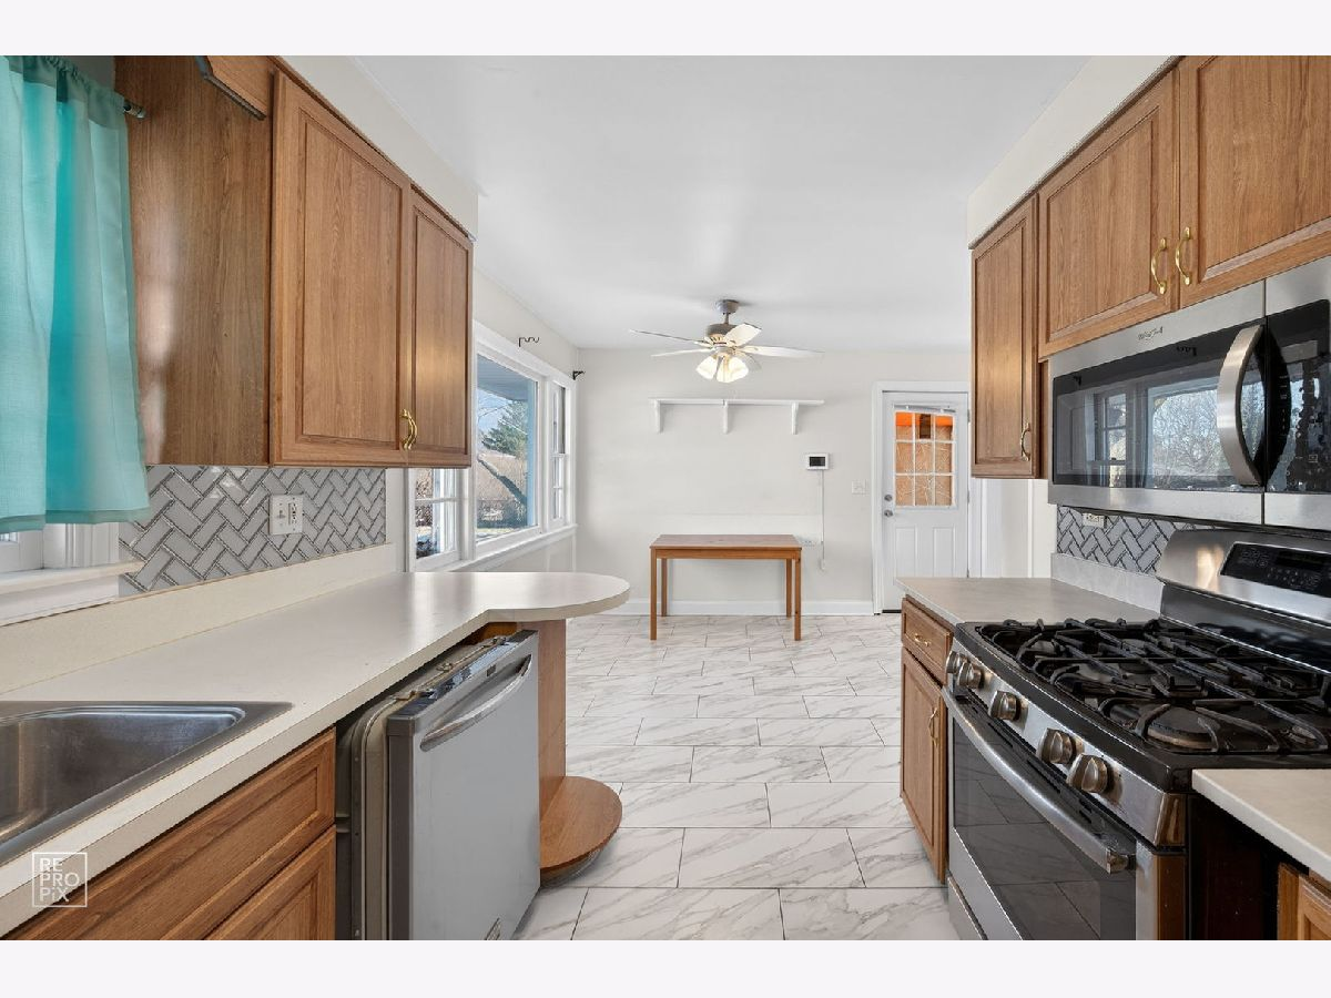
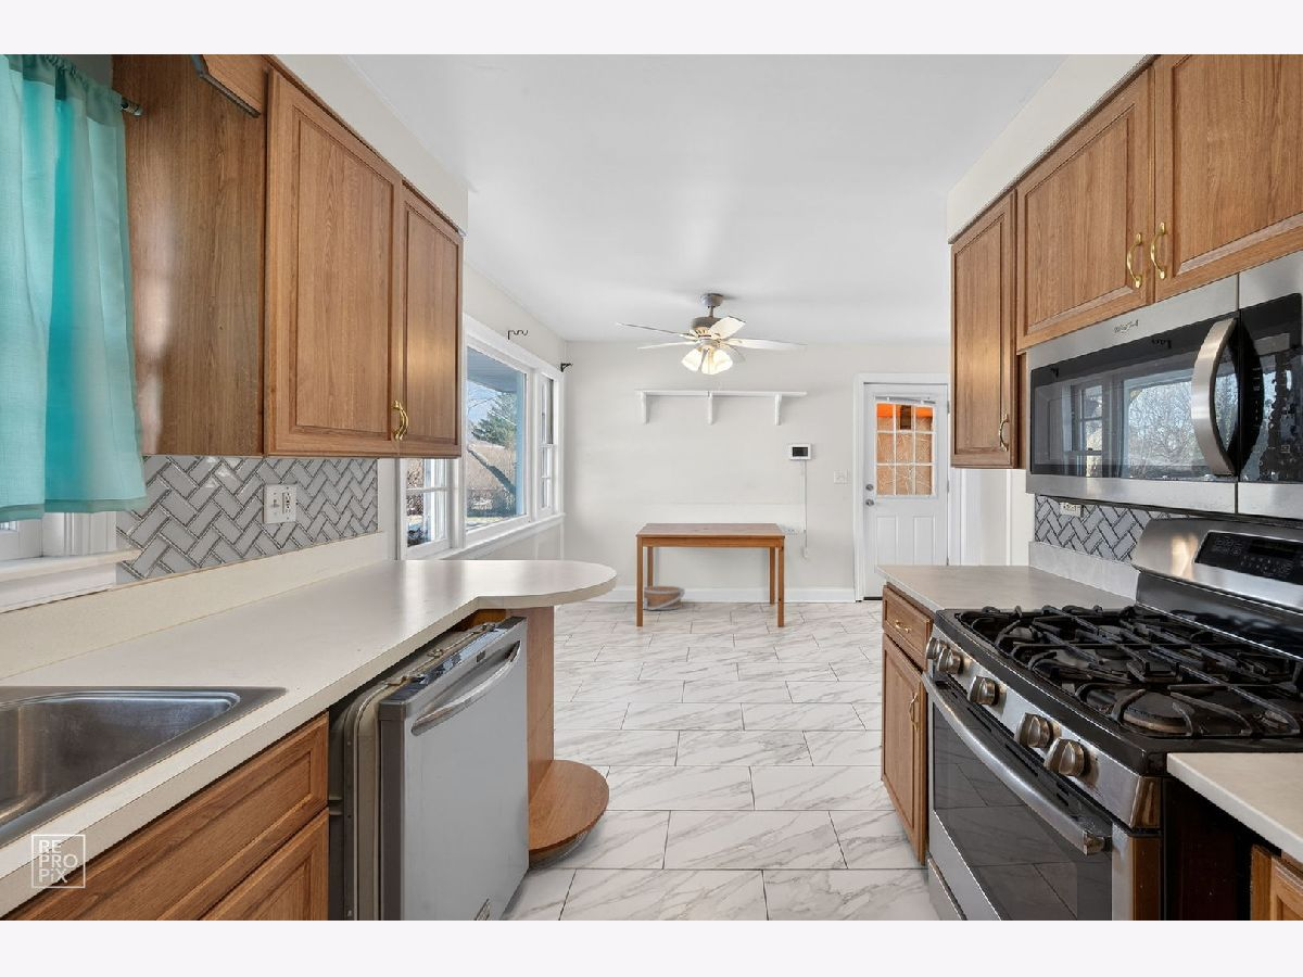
+ basket [642,585,686,611]
